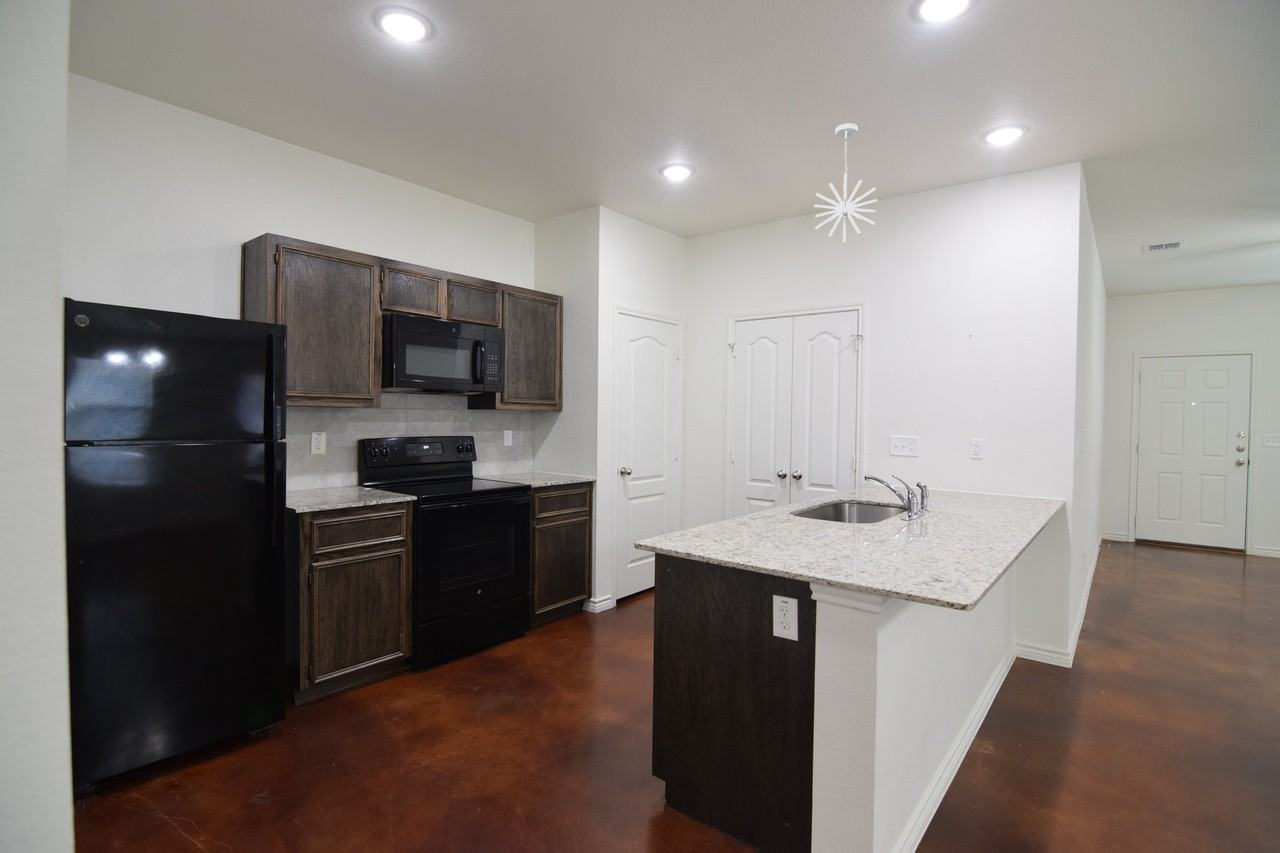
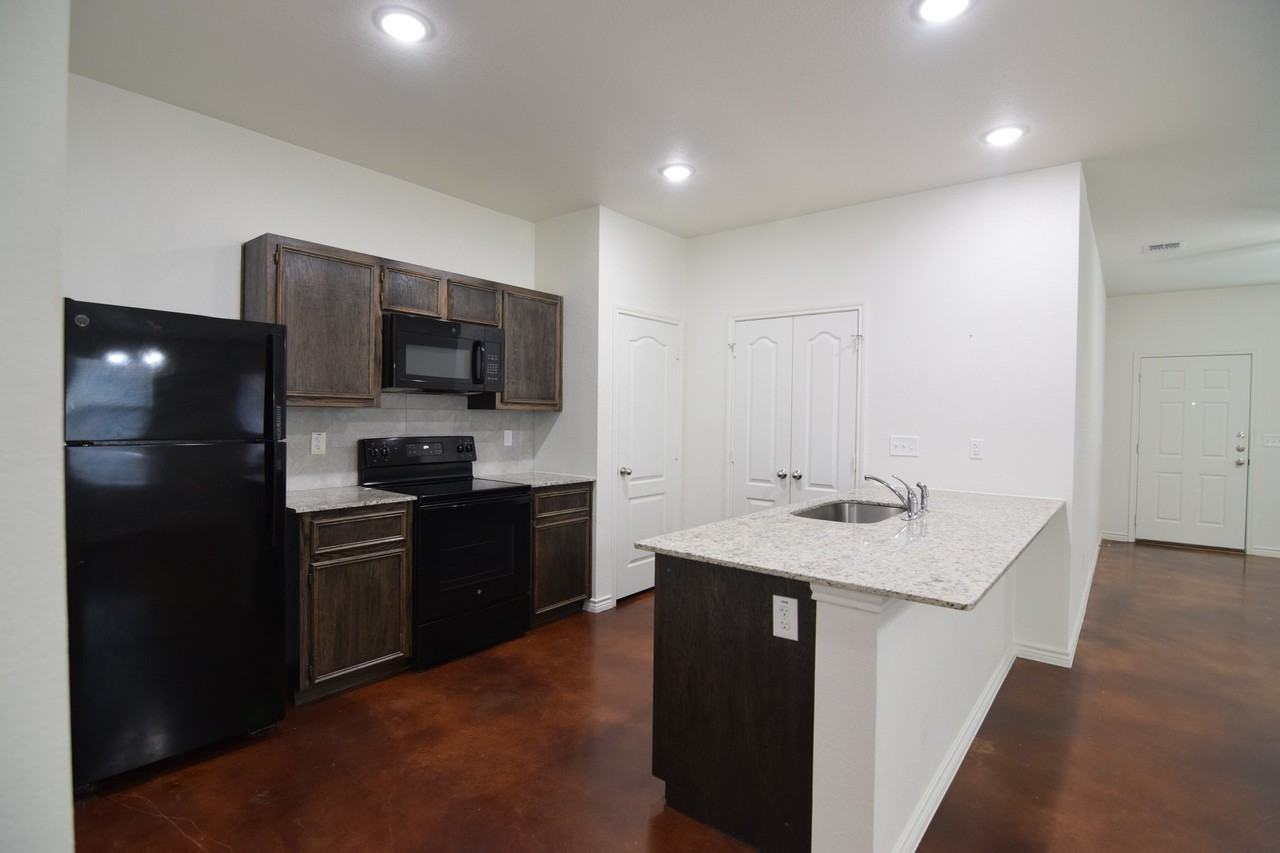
- pendant light [813,122,878,243]
